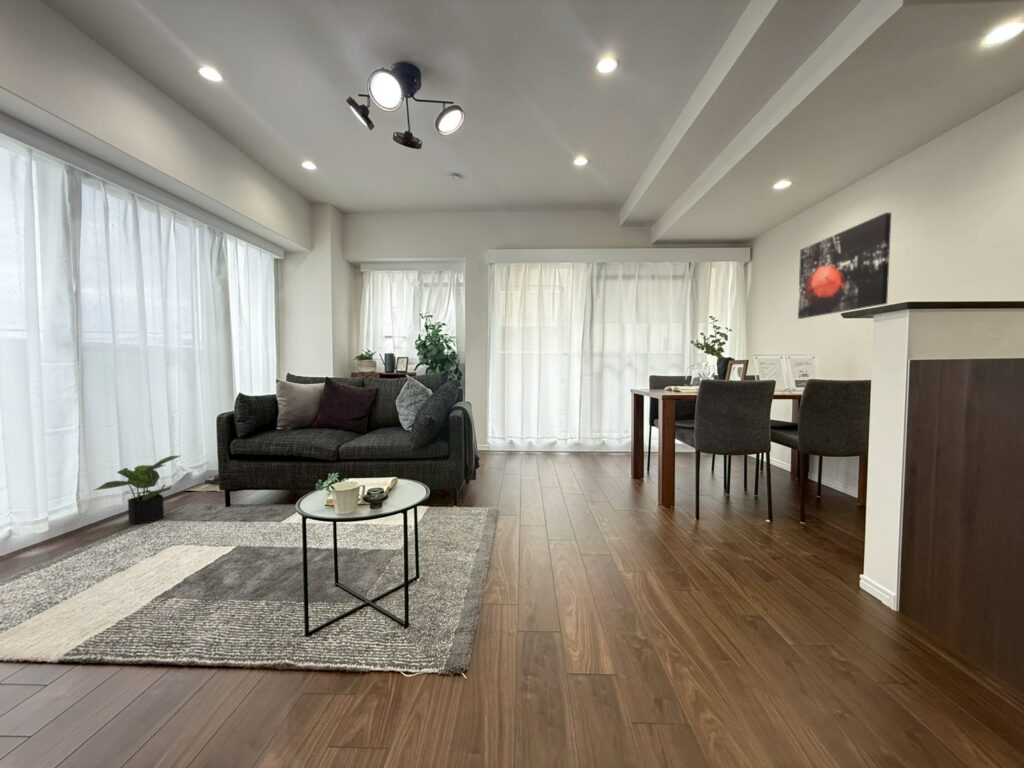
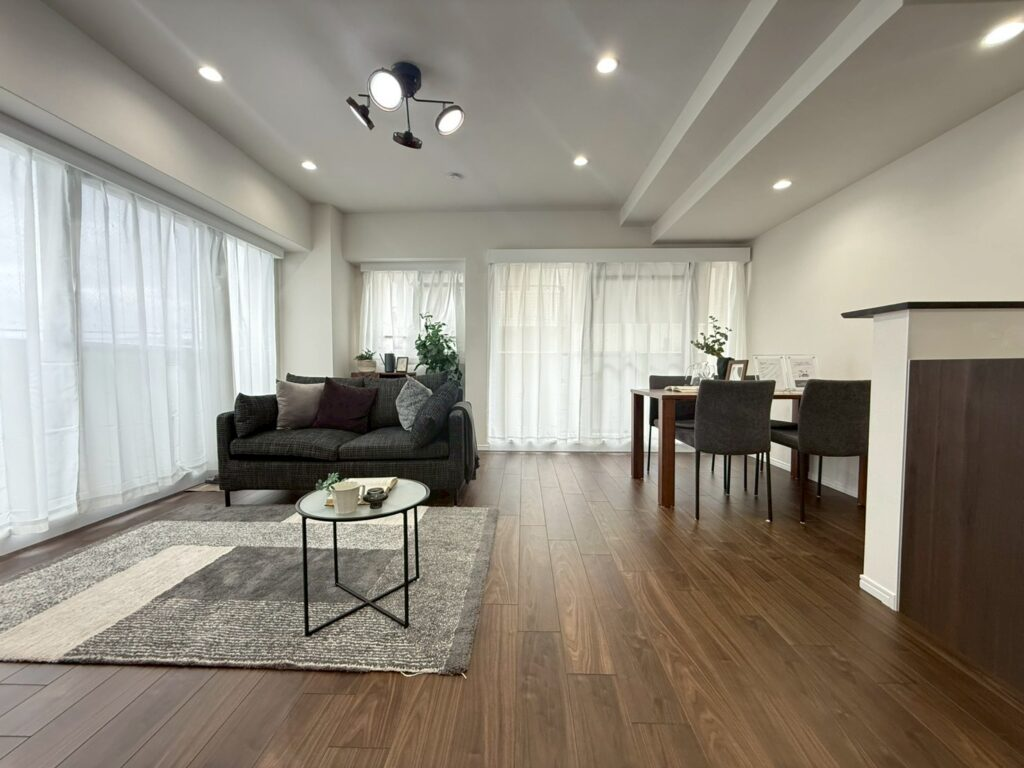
- wall art [797,212,892,320]
- potted plant [94,455,181,526]
